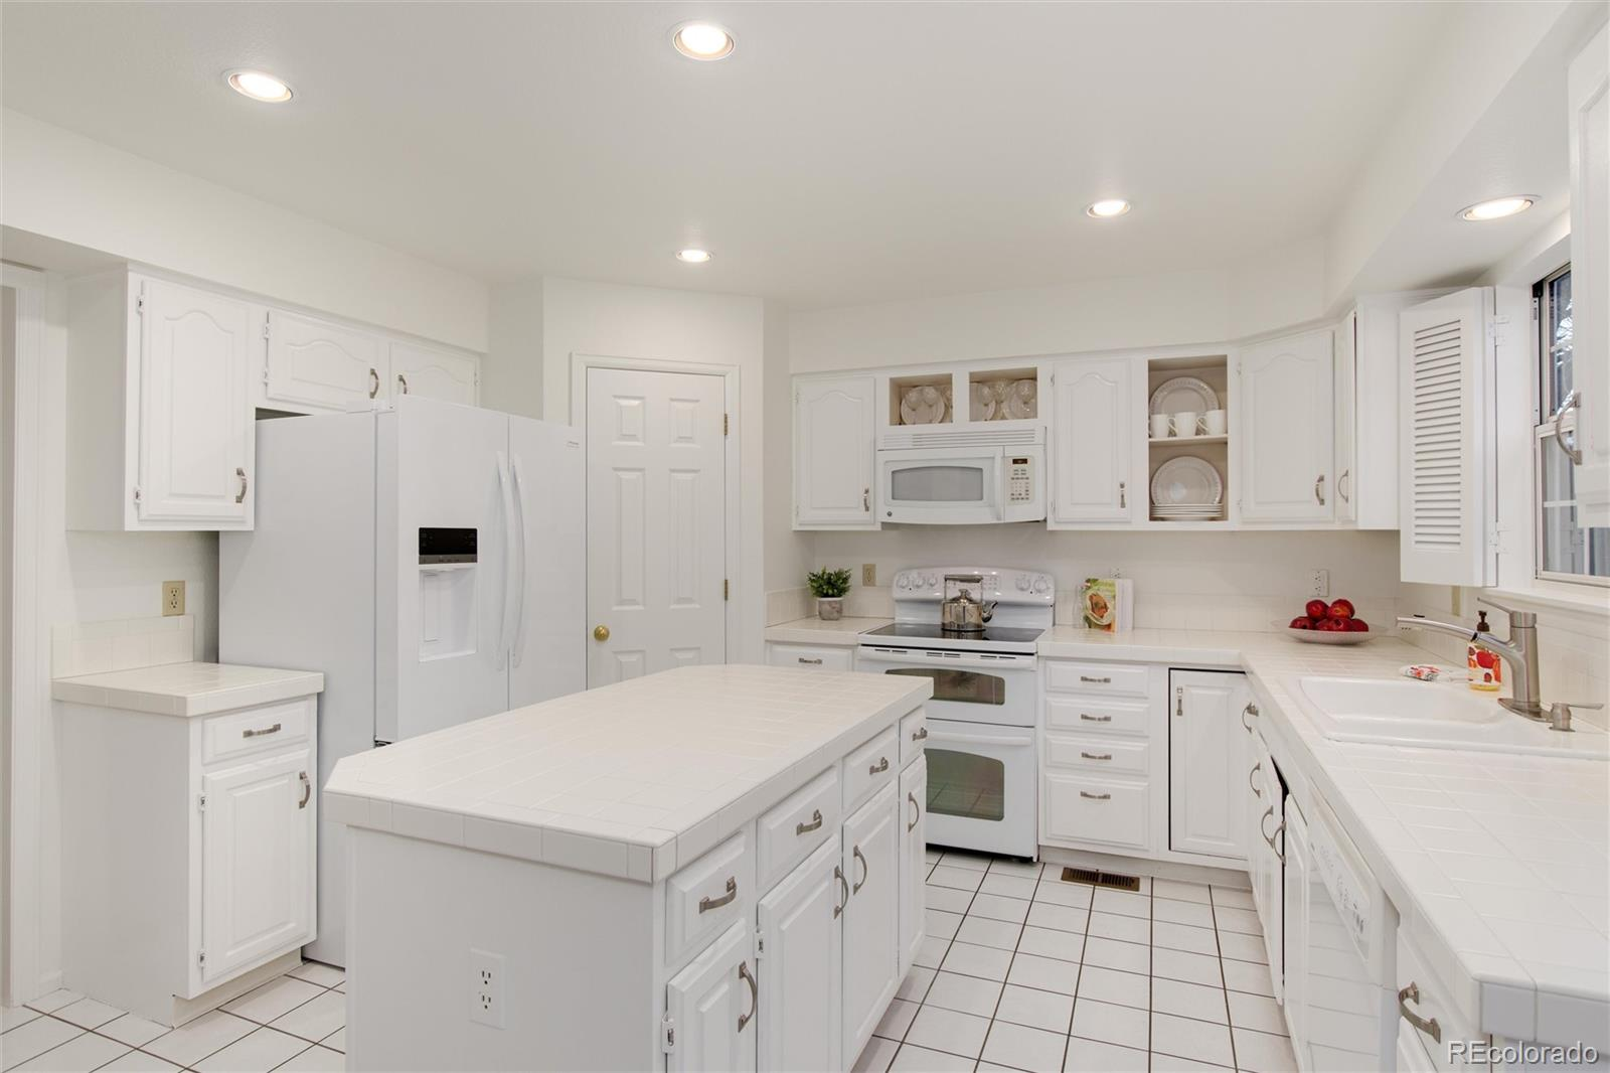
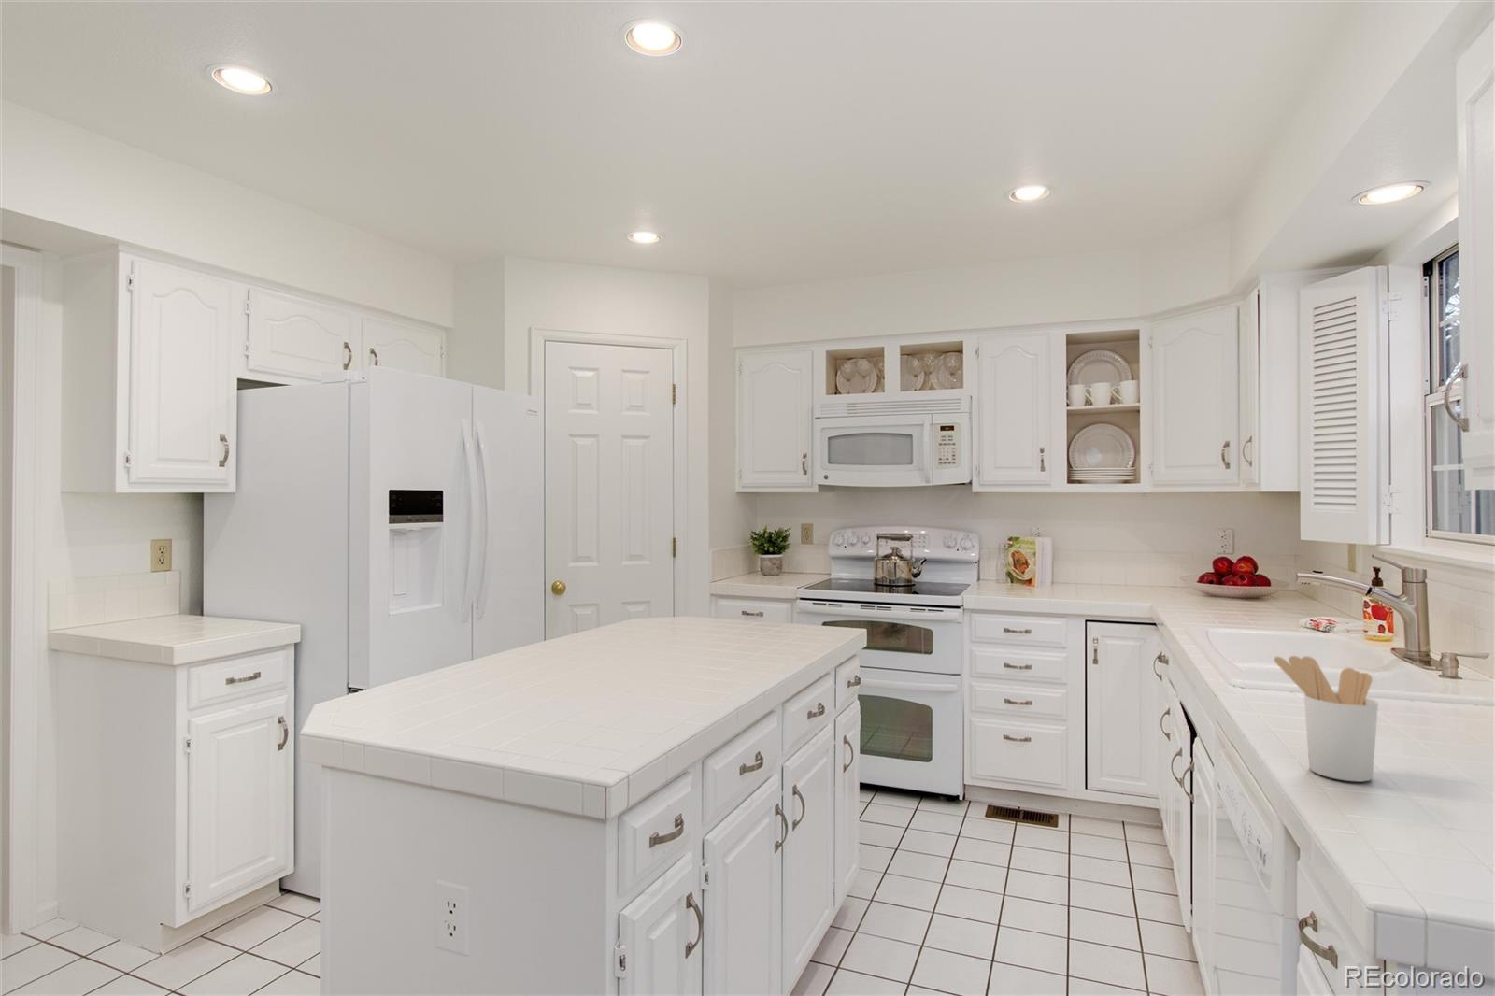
+ utensil holder [1274,655,1379,783]
